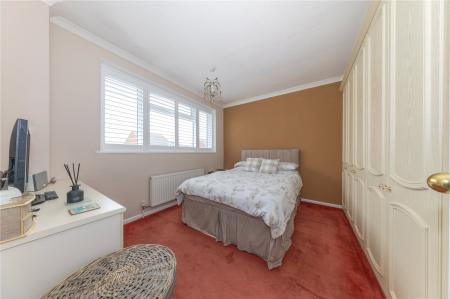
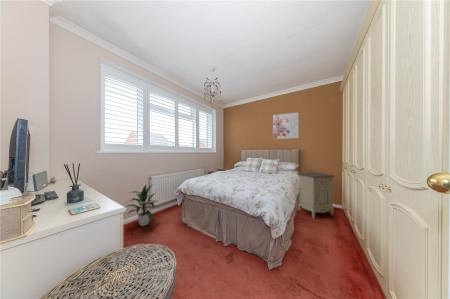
+ nightstand [296,171,336,219]
+ indoor plant [125,183,158,227]
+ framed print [272,112,299,140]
